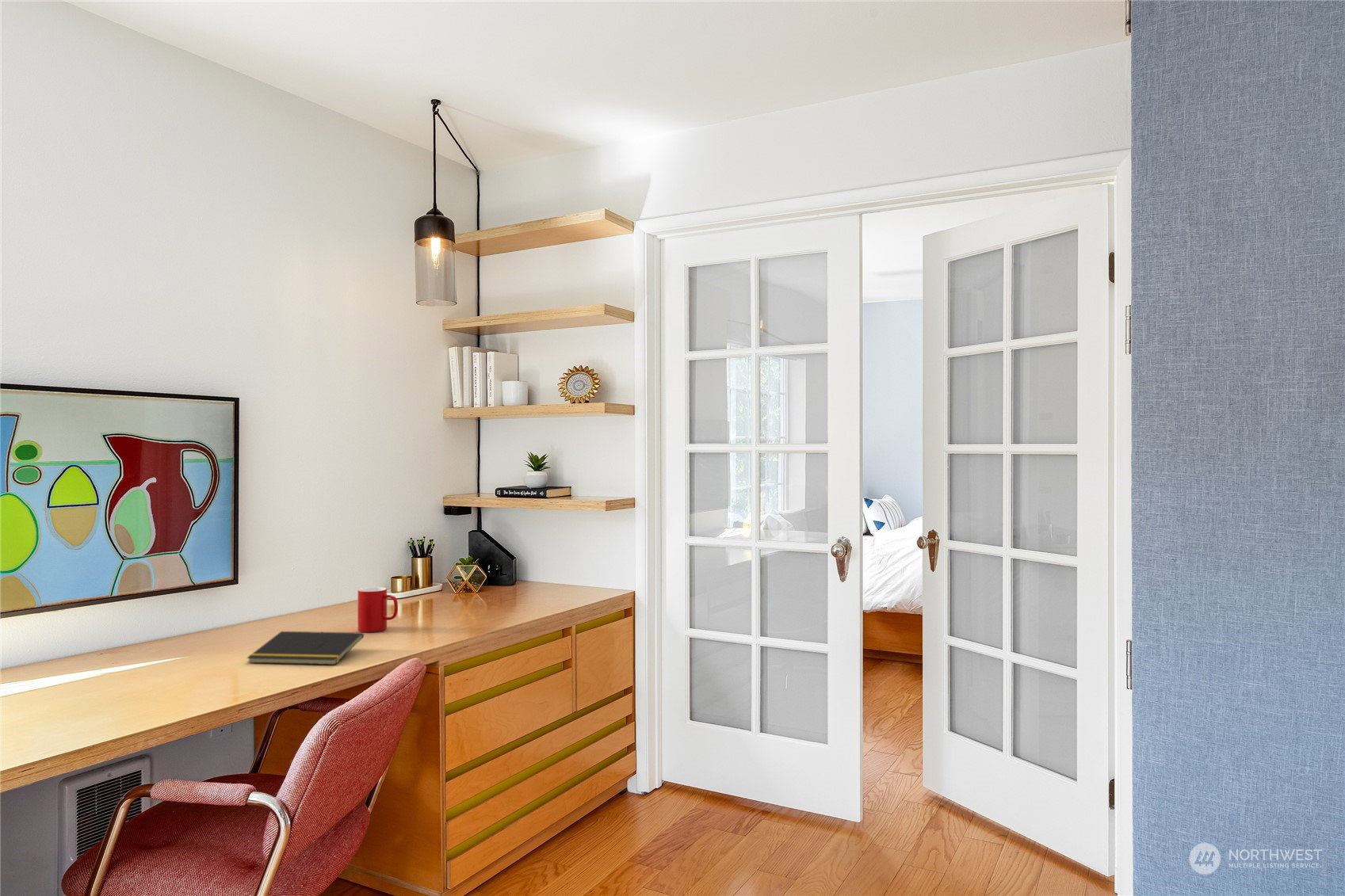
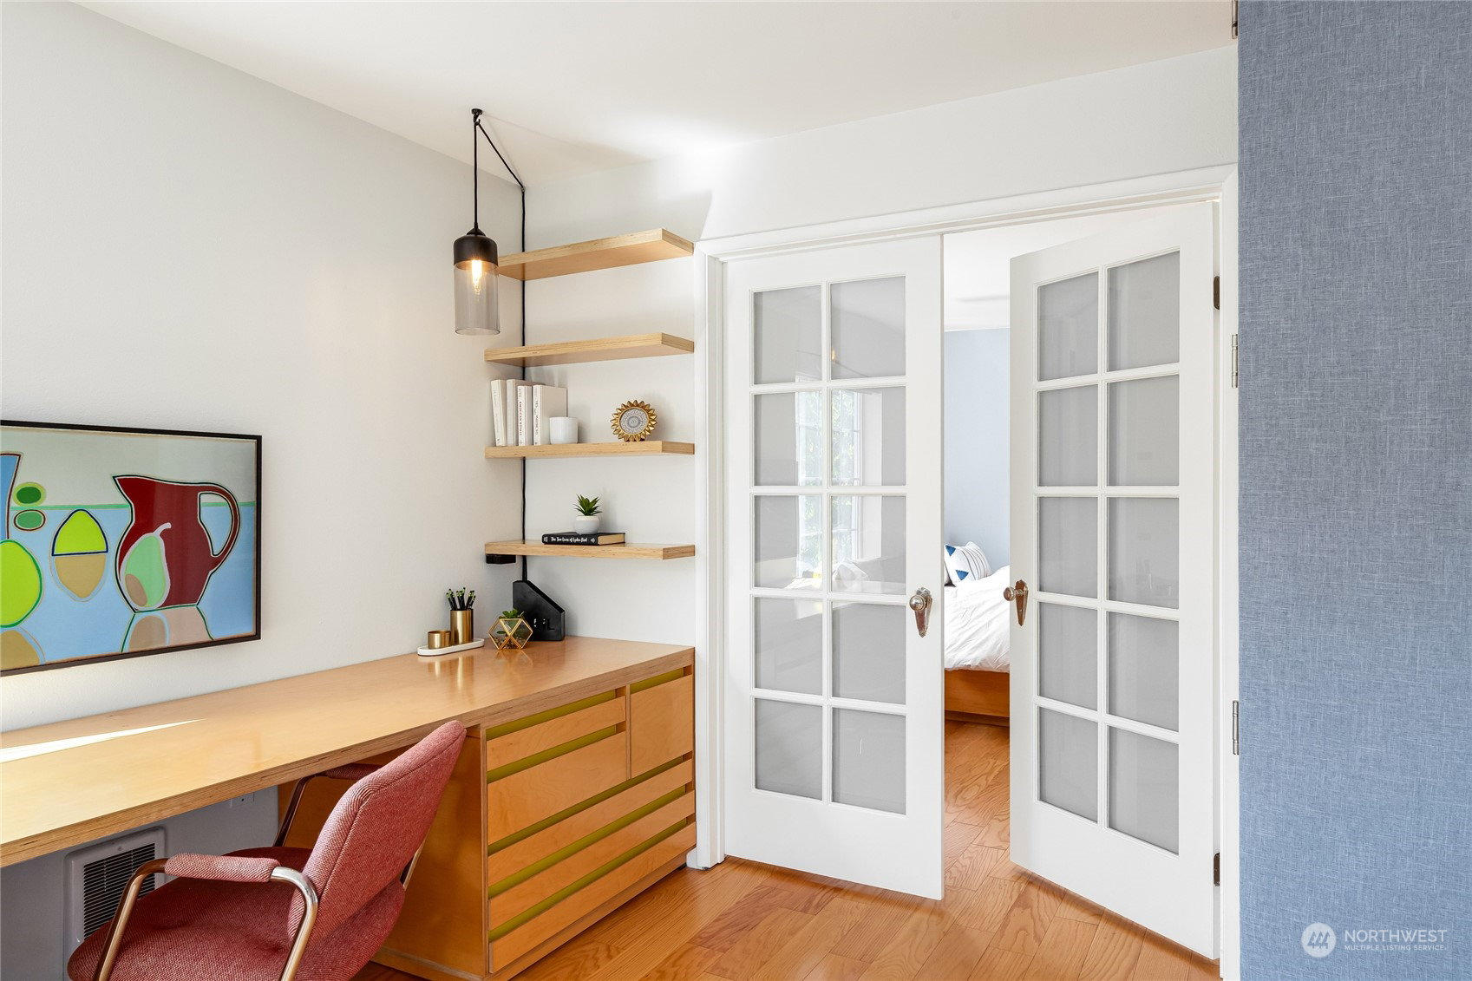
- notepad [246,631,365,665]
- cup [357,586,399,633]
